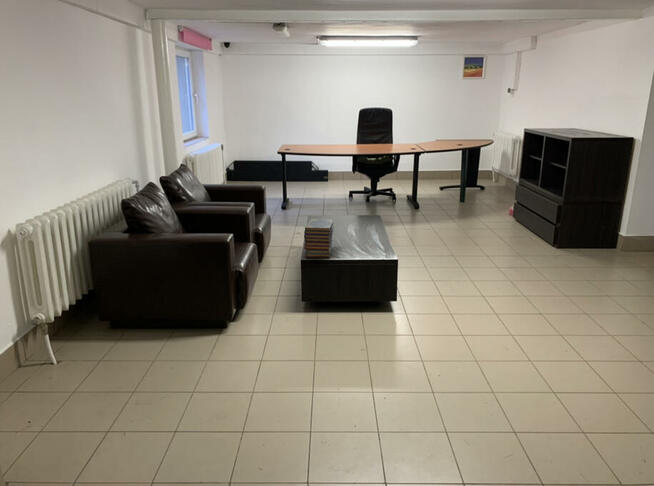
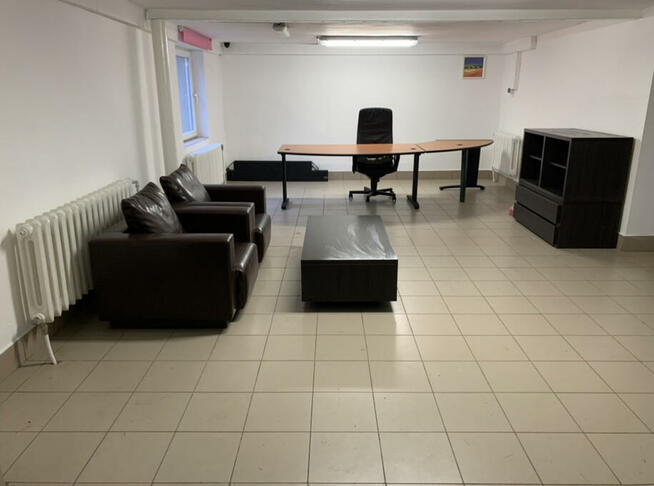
- book stack [303,218,335,258]
